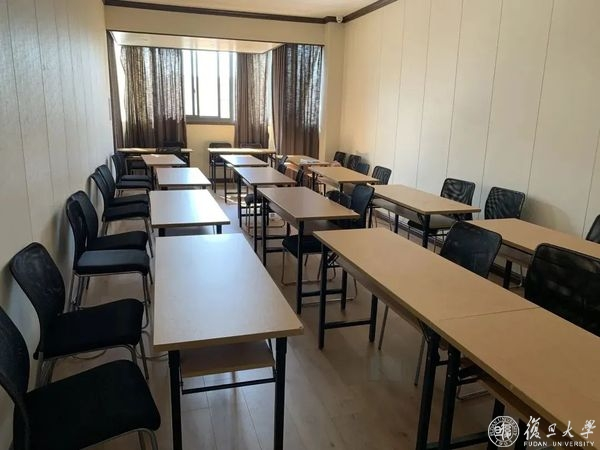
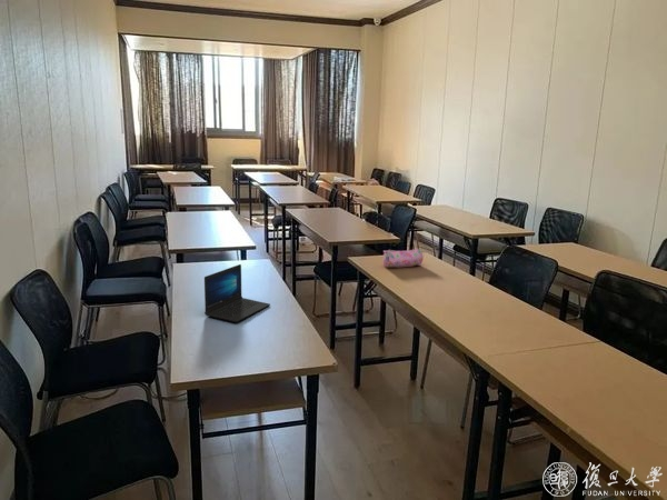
+ pencil case [382,248,425,268]
+ laptop [203,263,271,323]
